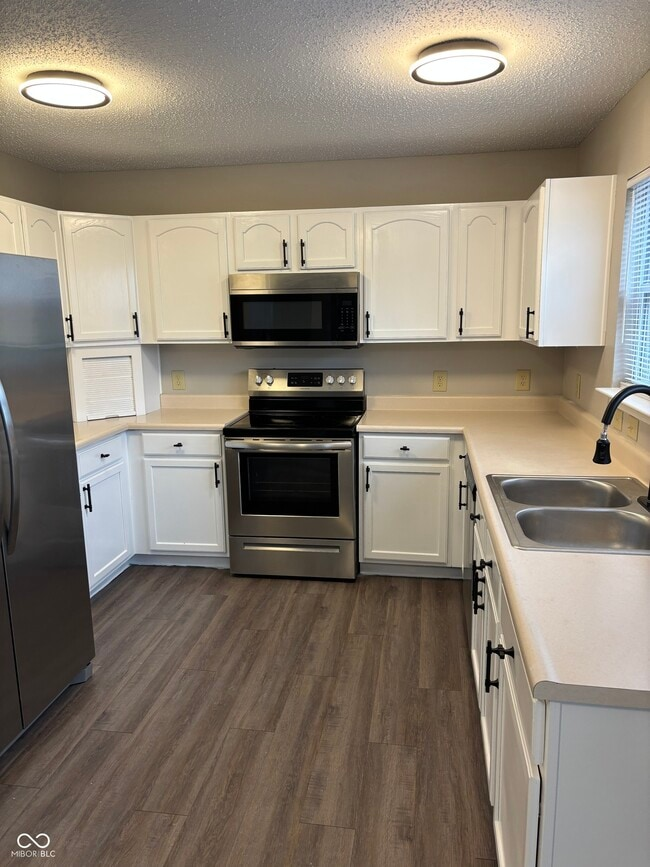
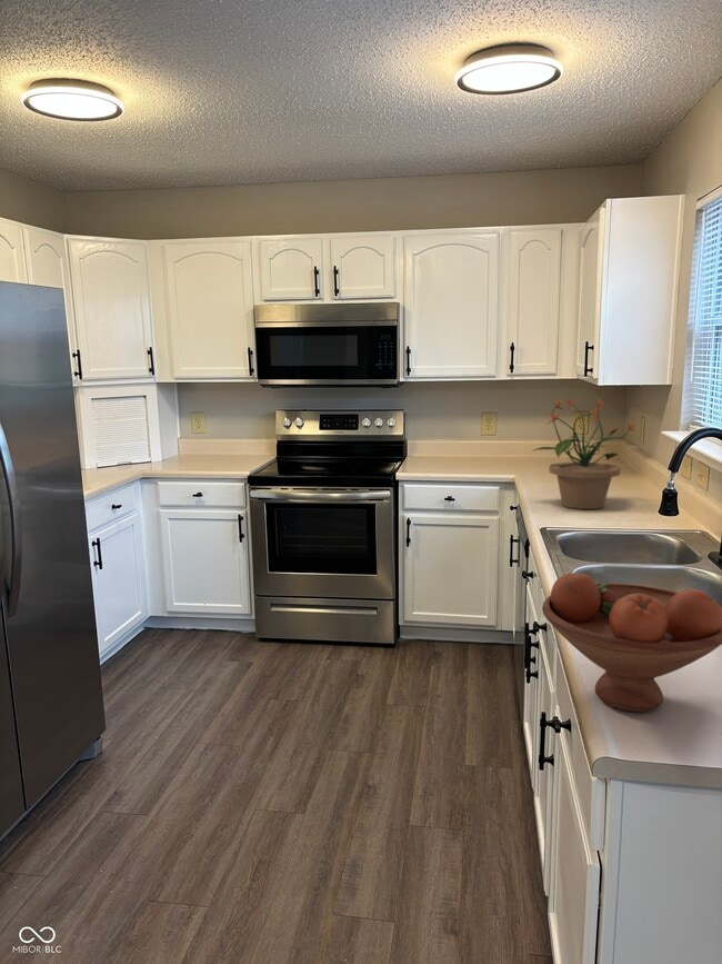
+ potted plant [531,397,636,510]
+ fruit bowl [541,573,722,713]
